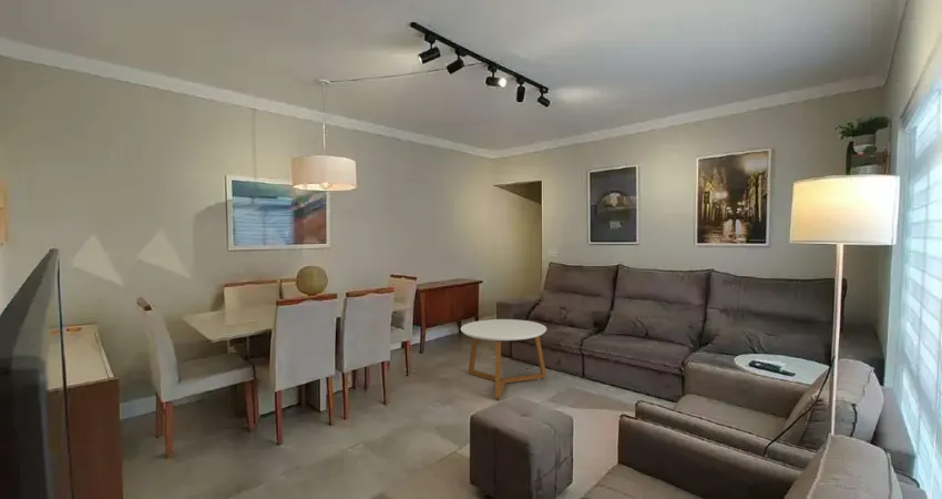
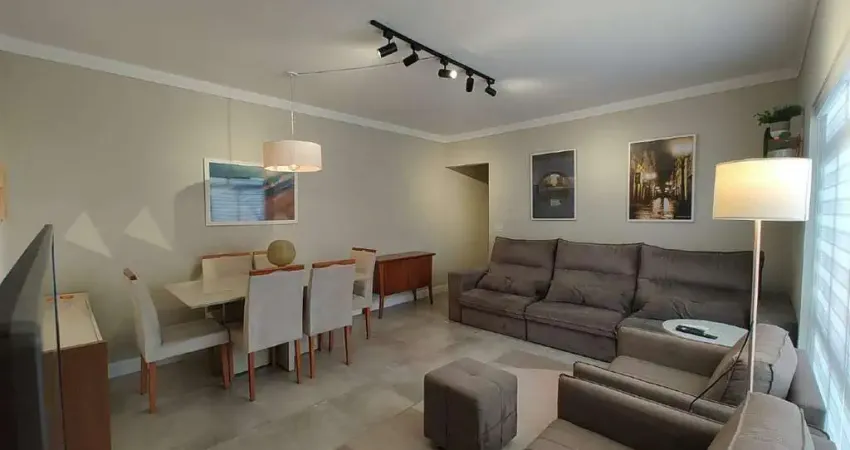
- coffee table [460,318,547,400]
